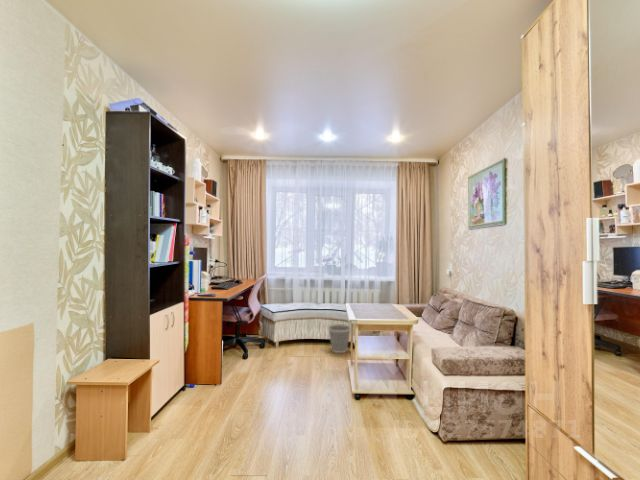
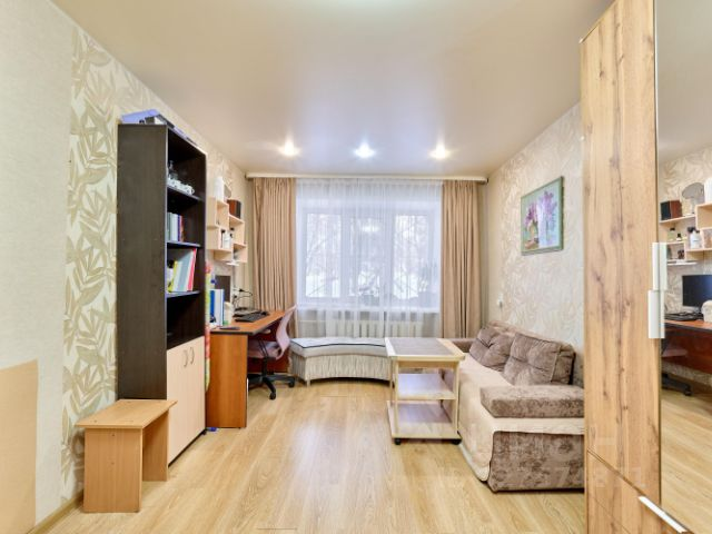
- wastebasket [327,323,352,354]
